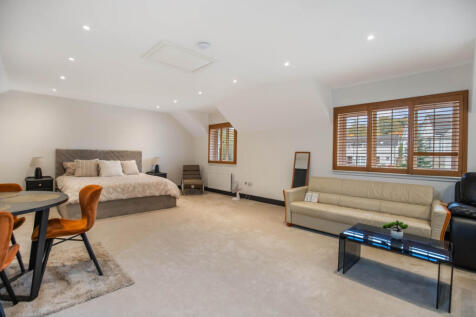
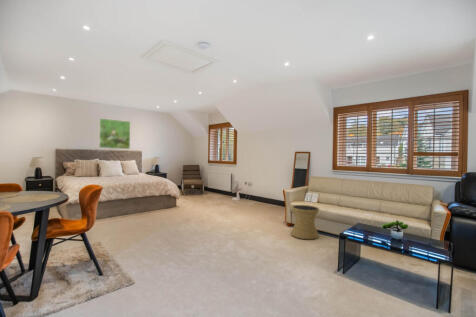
+ side table [290,204,320,240]
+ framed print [98,117,131,150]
